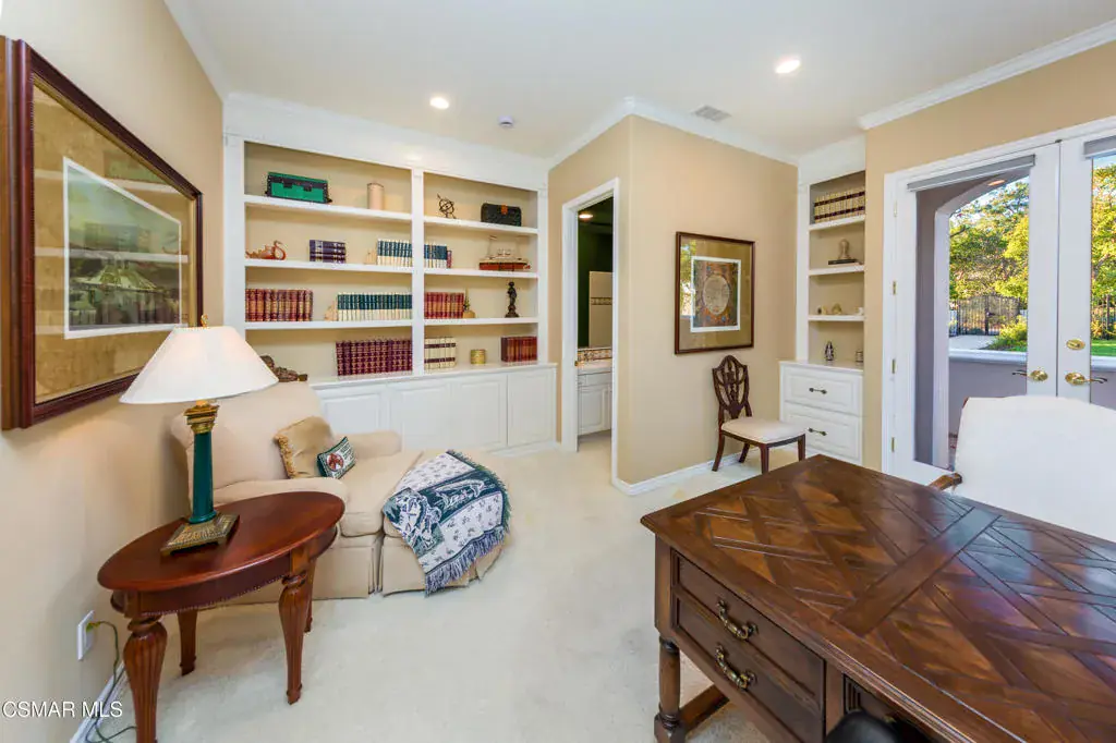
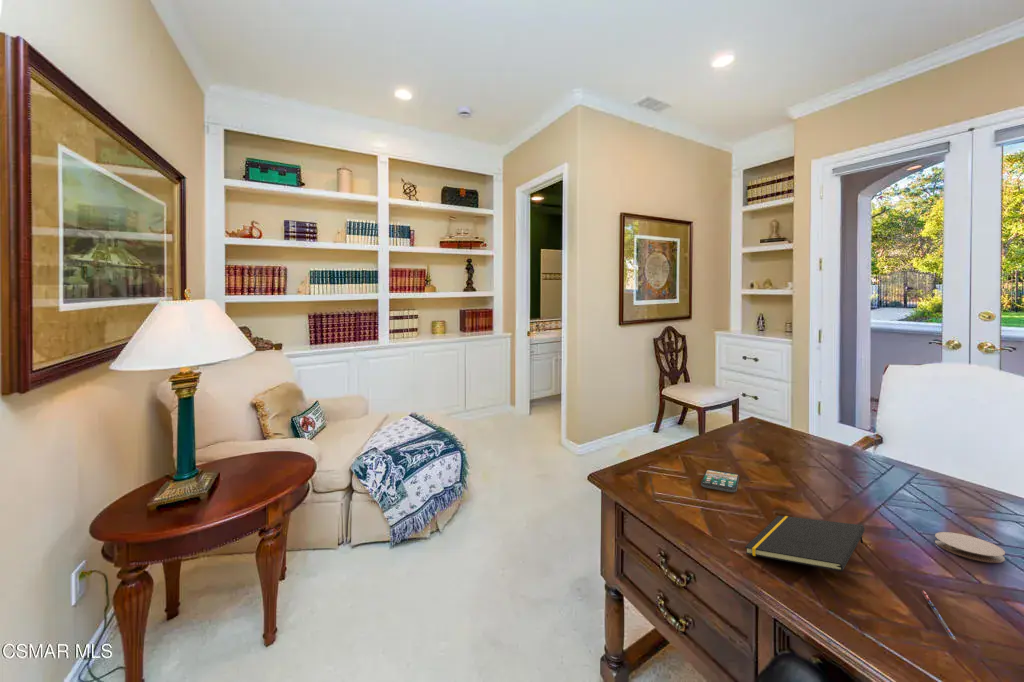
+ coaster [934,531,1006,564]
+ smartphone [700,468,740,493]
+ pen [920,589,957,641]
+ notepad [744,515,866,572]
